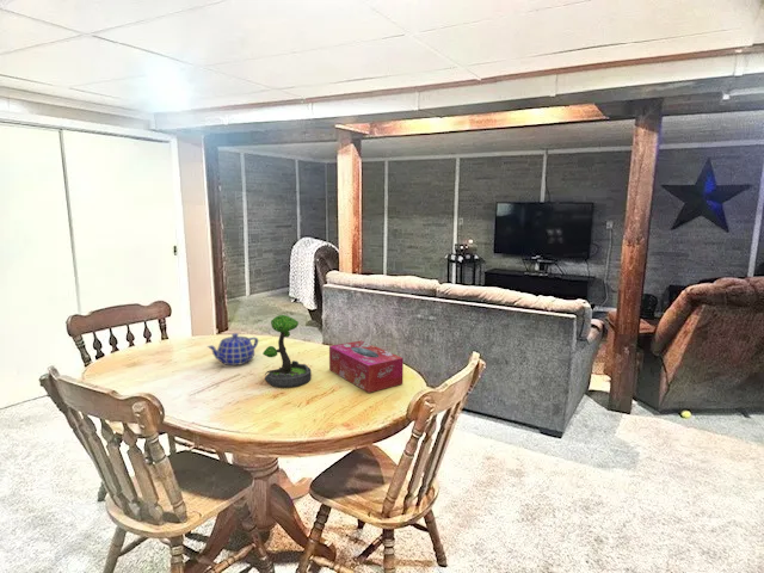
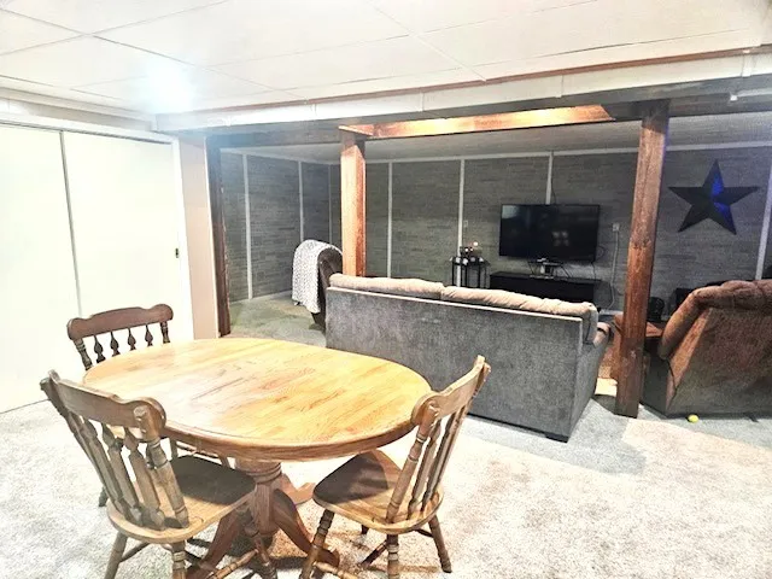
- plant [261,314,313,388]
- teapot [207,332,259,366]
- tissue box [328,339,405,394]
